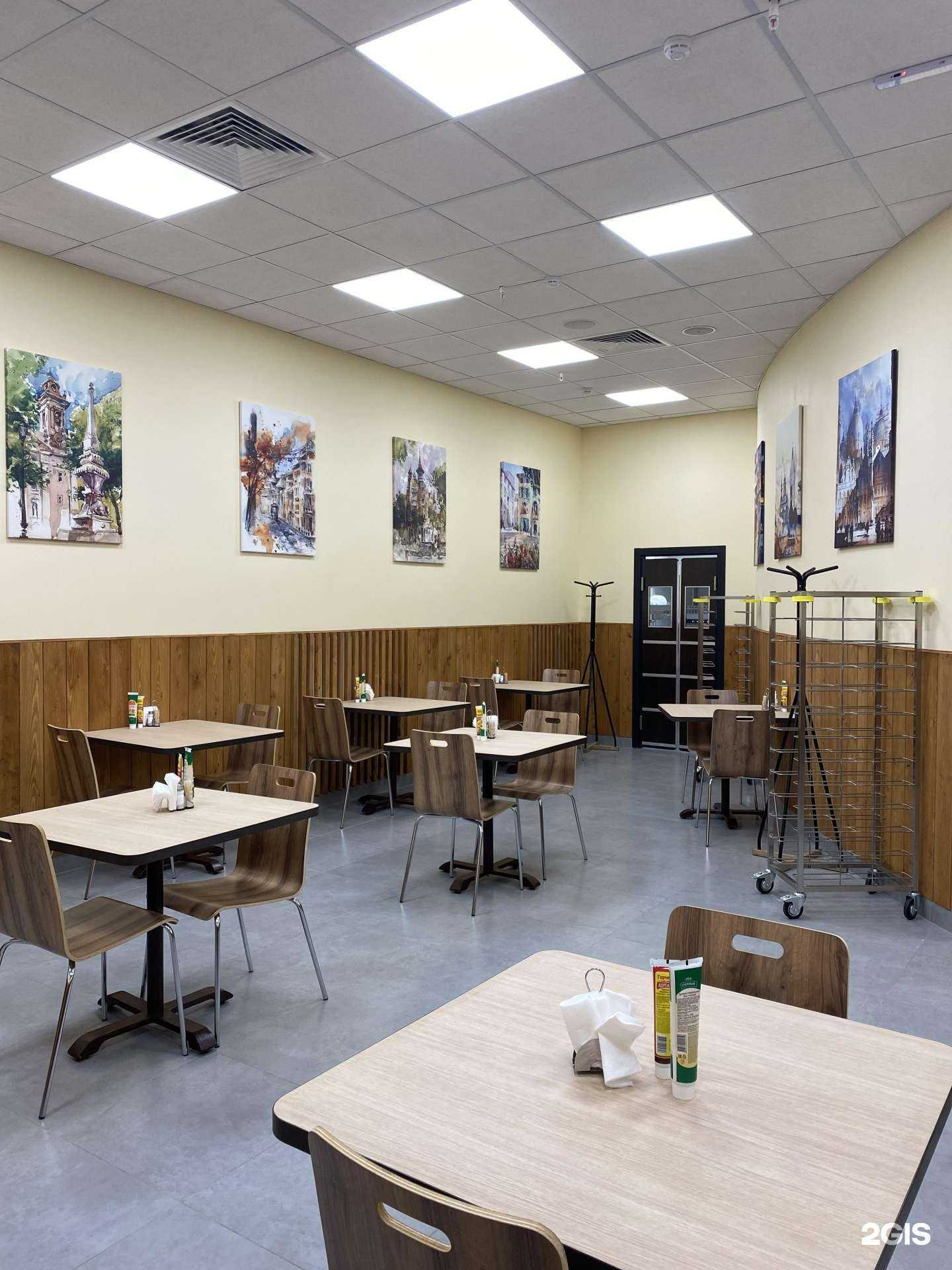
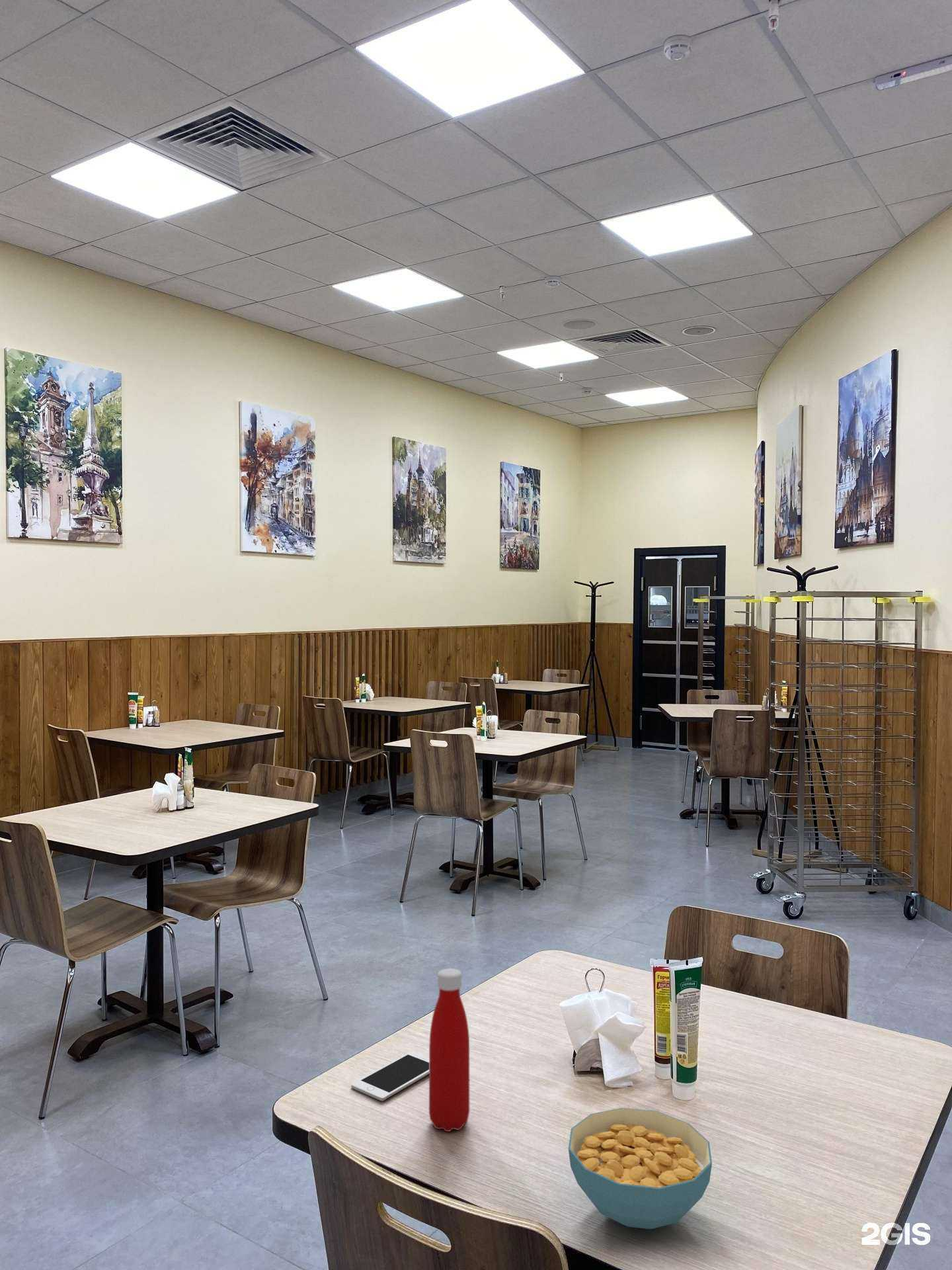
+ cereal bowl [568,1107,713,1230]
+ bottle [428,968,470,1132]
+ cell phone [351,1051,429,1101]
